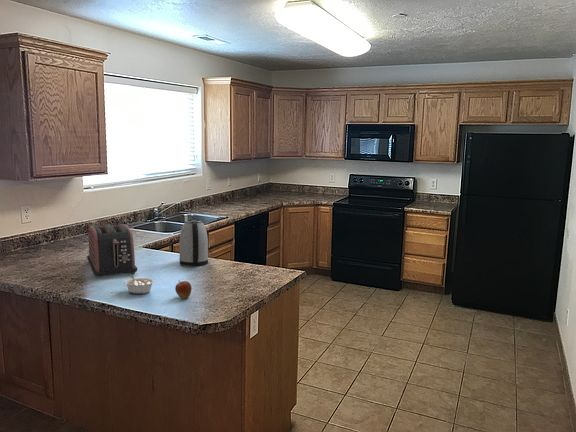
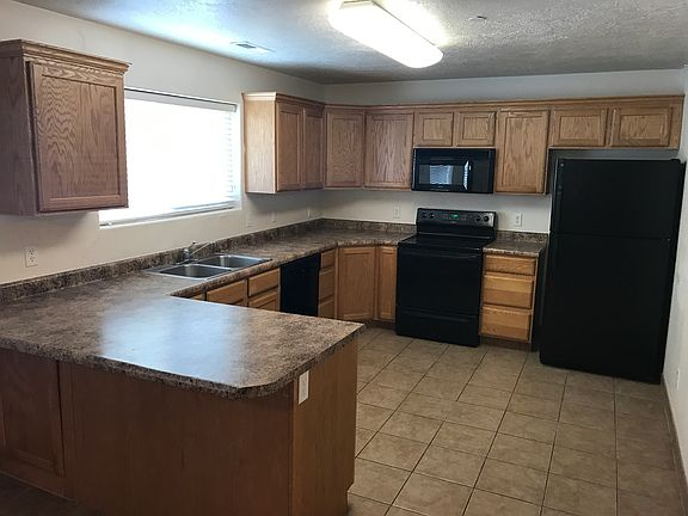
- toaster [86,223,138,279]
- fruit [174,280,193,299]
- kettle [178,218,209,267]
- legume [123,274,156,295]
